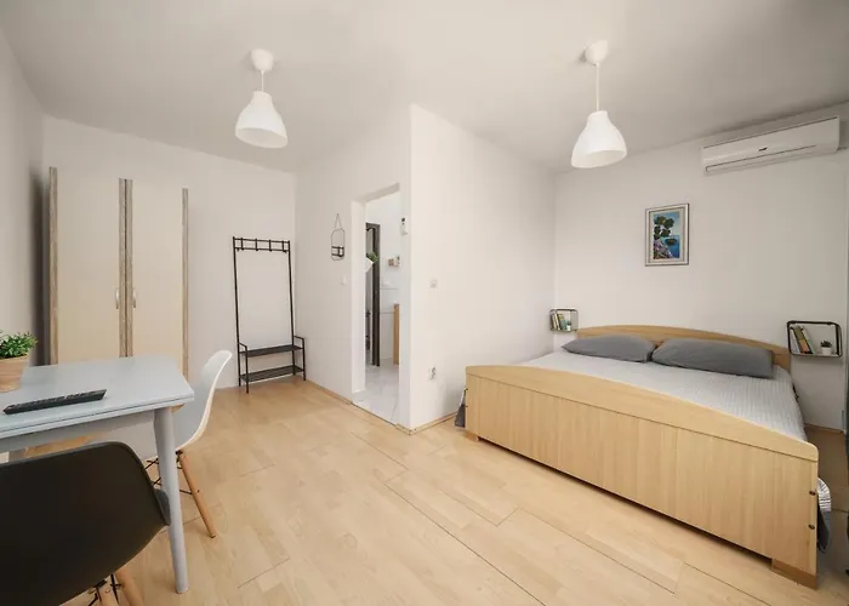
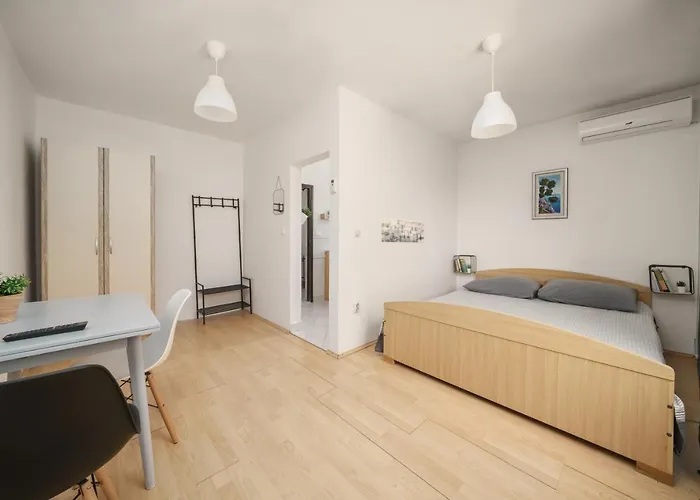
+ wall art [381,217,425,244]
